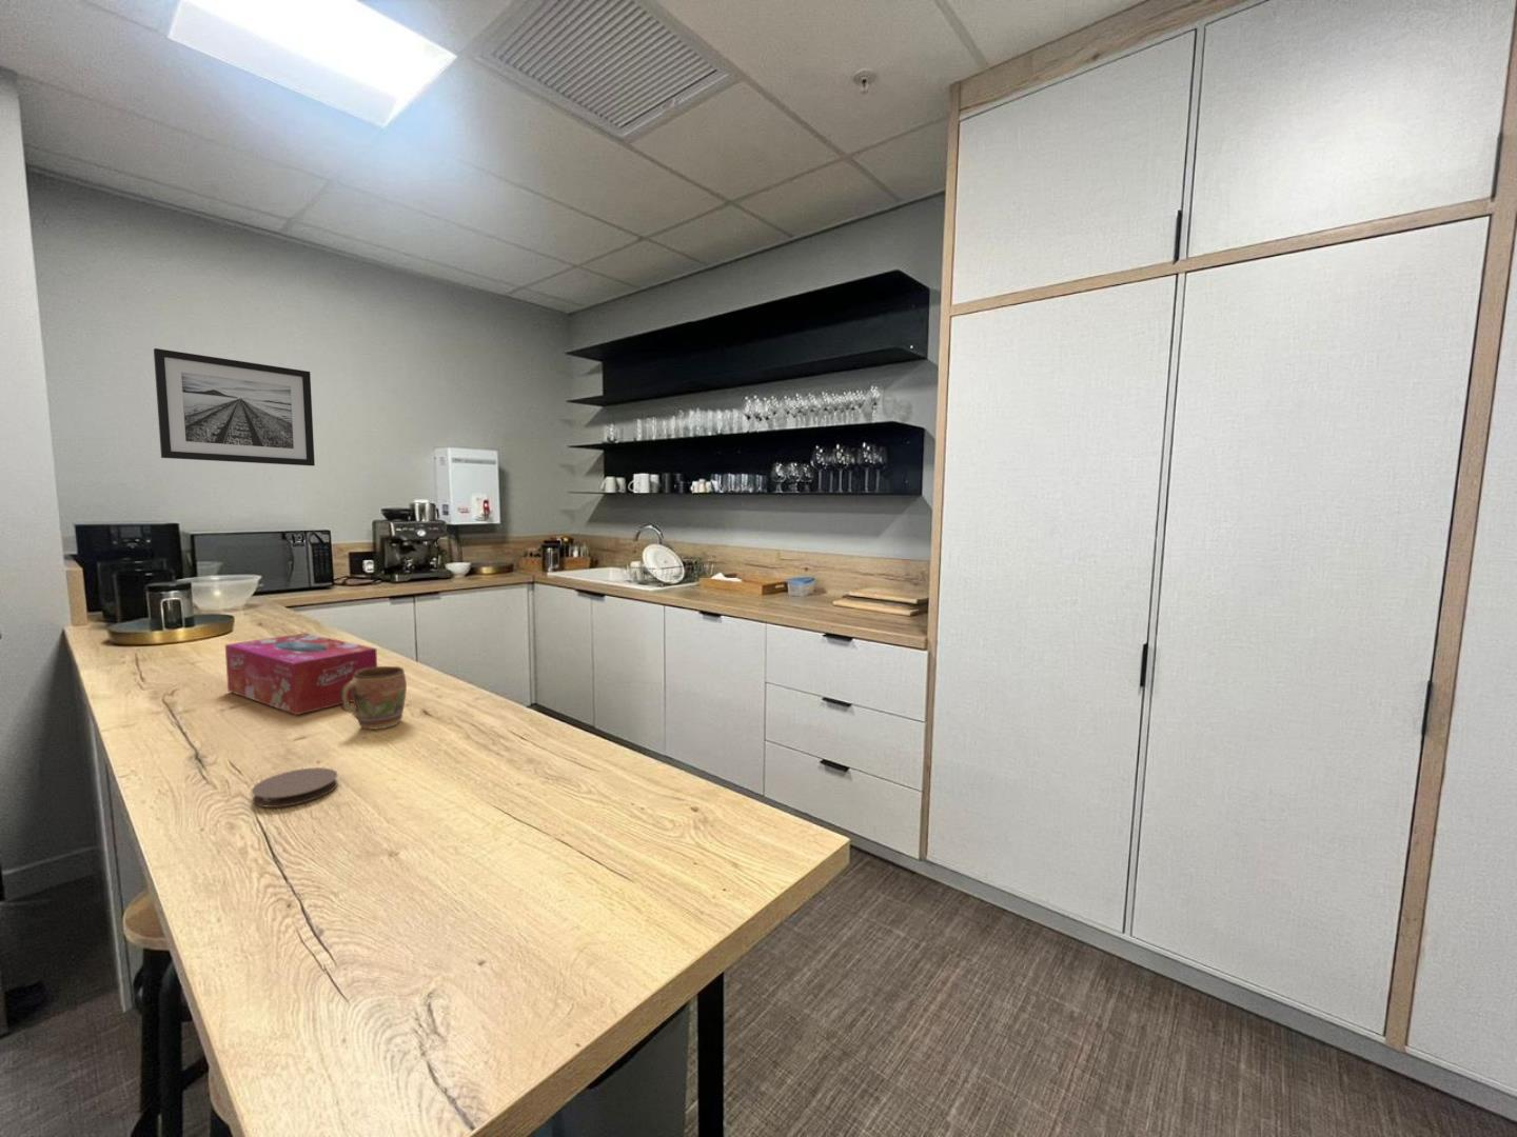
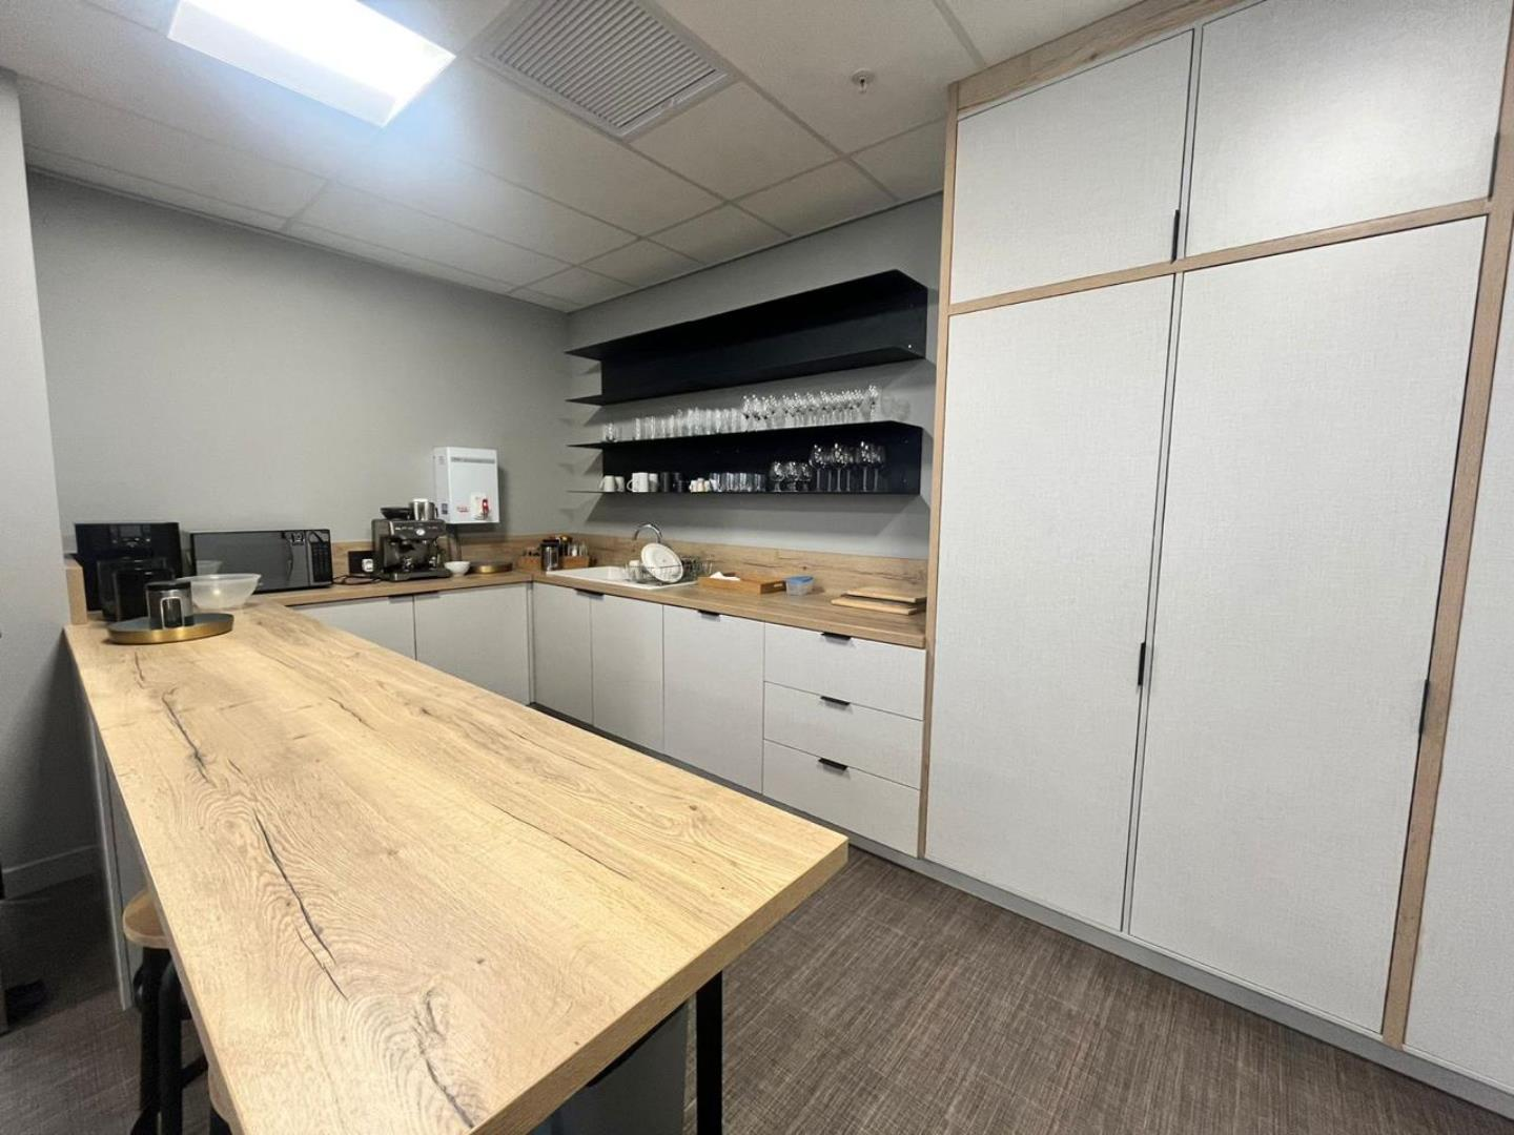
- mug [340,665,407,731]
- tissue box [225,632,379,715]
- wall art [153,348,317,467]
- coaster [251,767,339,809]
